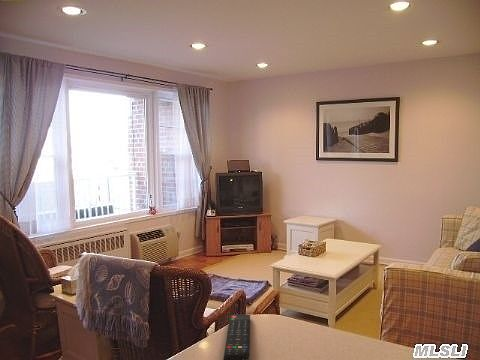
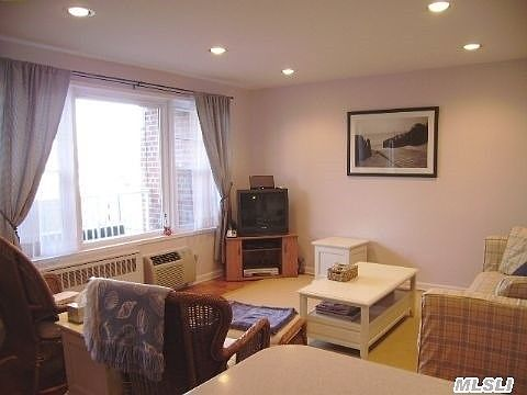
- remote control [222,313,251,360]
